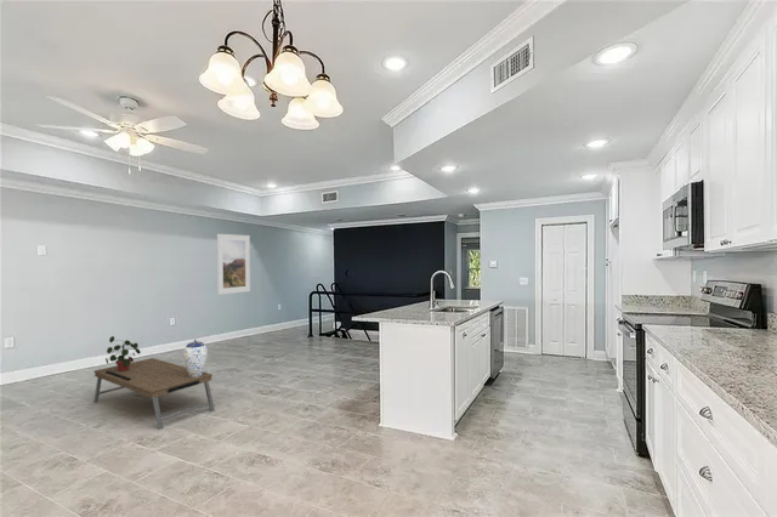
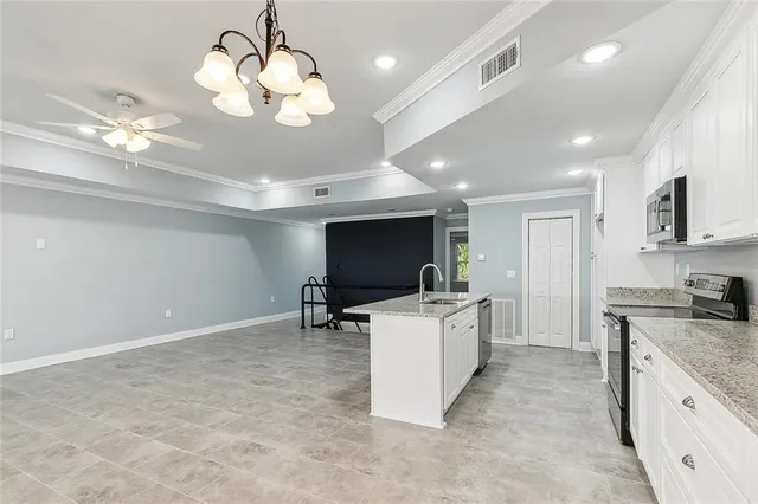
- coffee table [92,357,216,431]
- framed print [216,233,251,296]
- decorative urn [182,339,209,377]
- potted plant [104,335,142,371]
